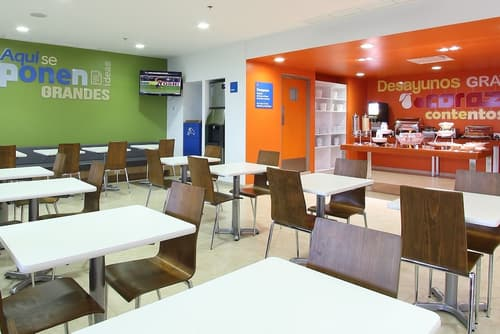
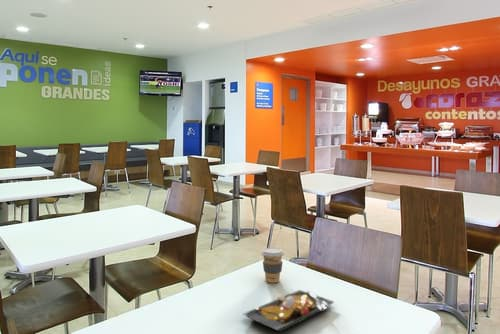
+ plate [242,289,335,333]
+ coffee cup [260,247,285,284]
